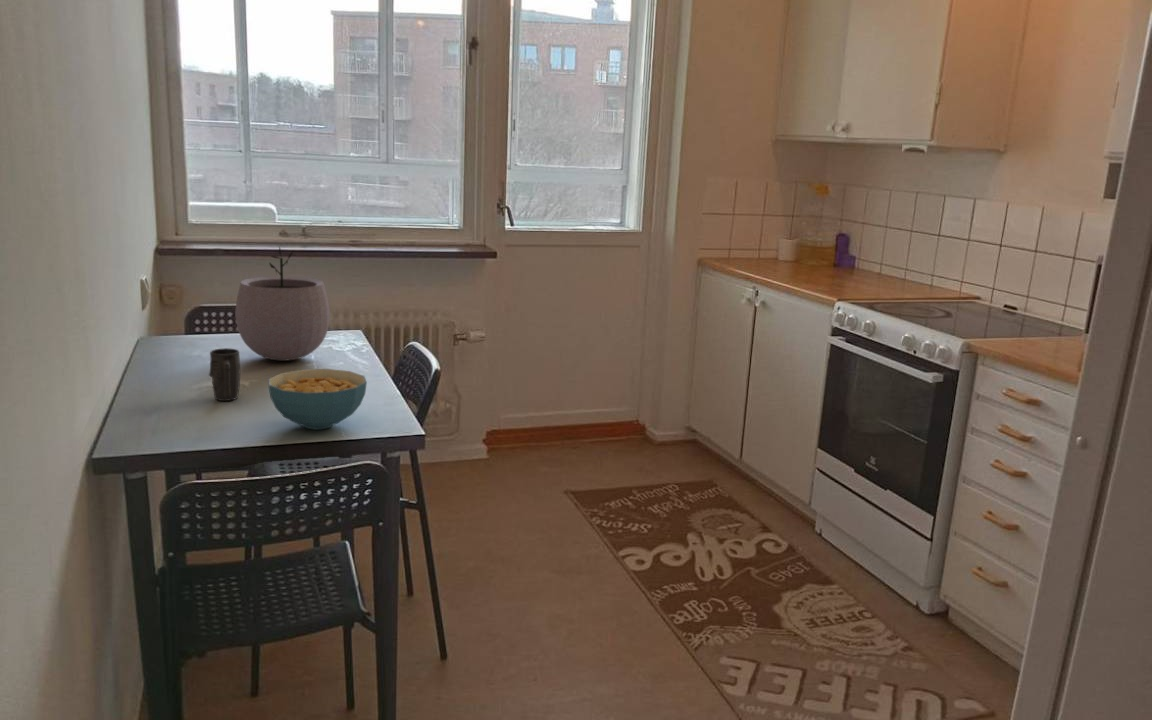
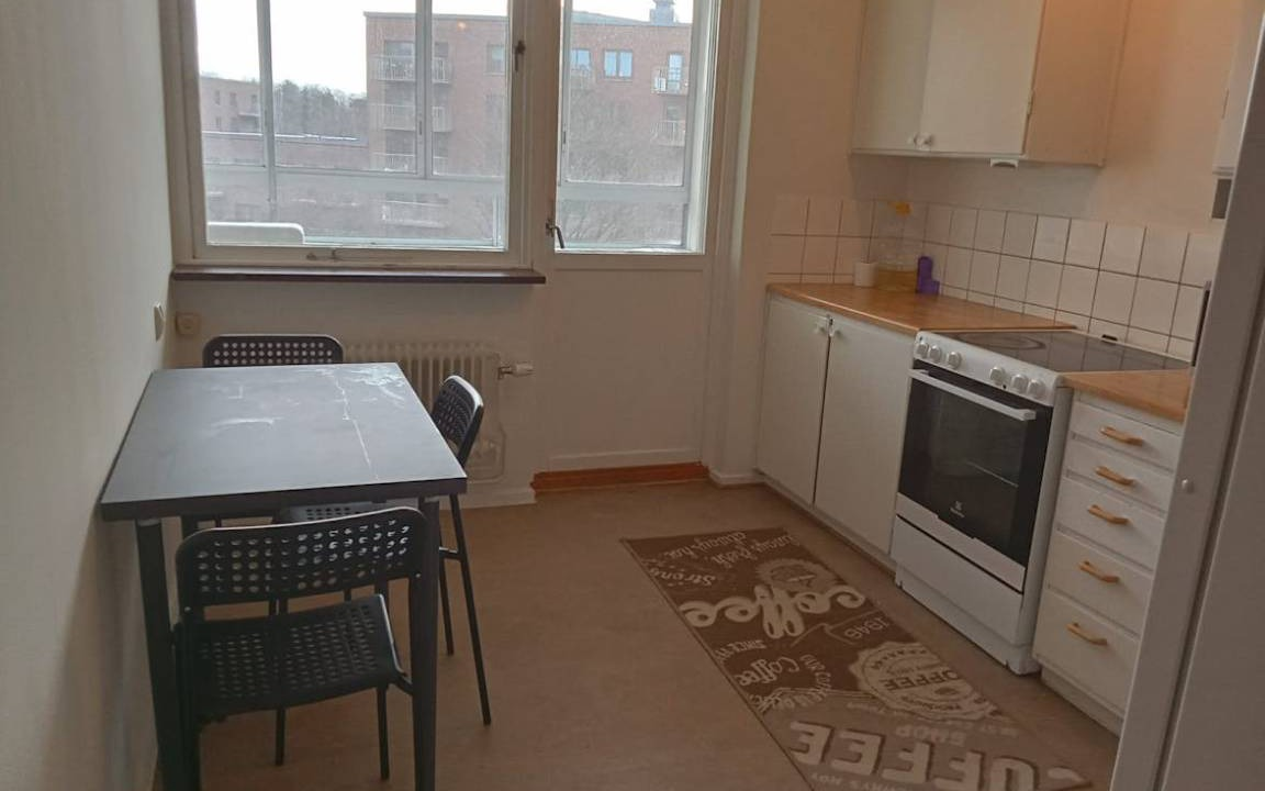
- cereal bowl [267,368,368,431]
- mug [208,347,241,402]
- plant pot [234,246,331,362]
